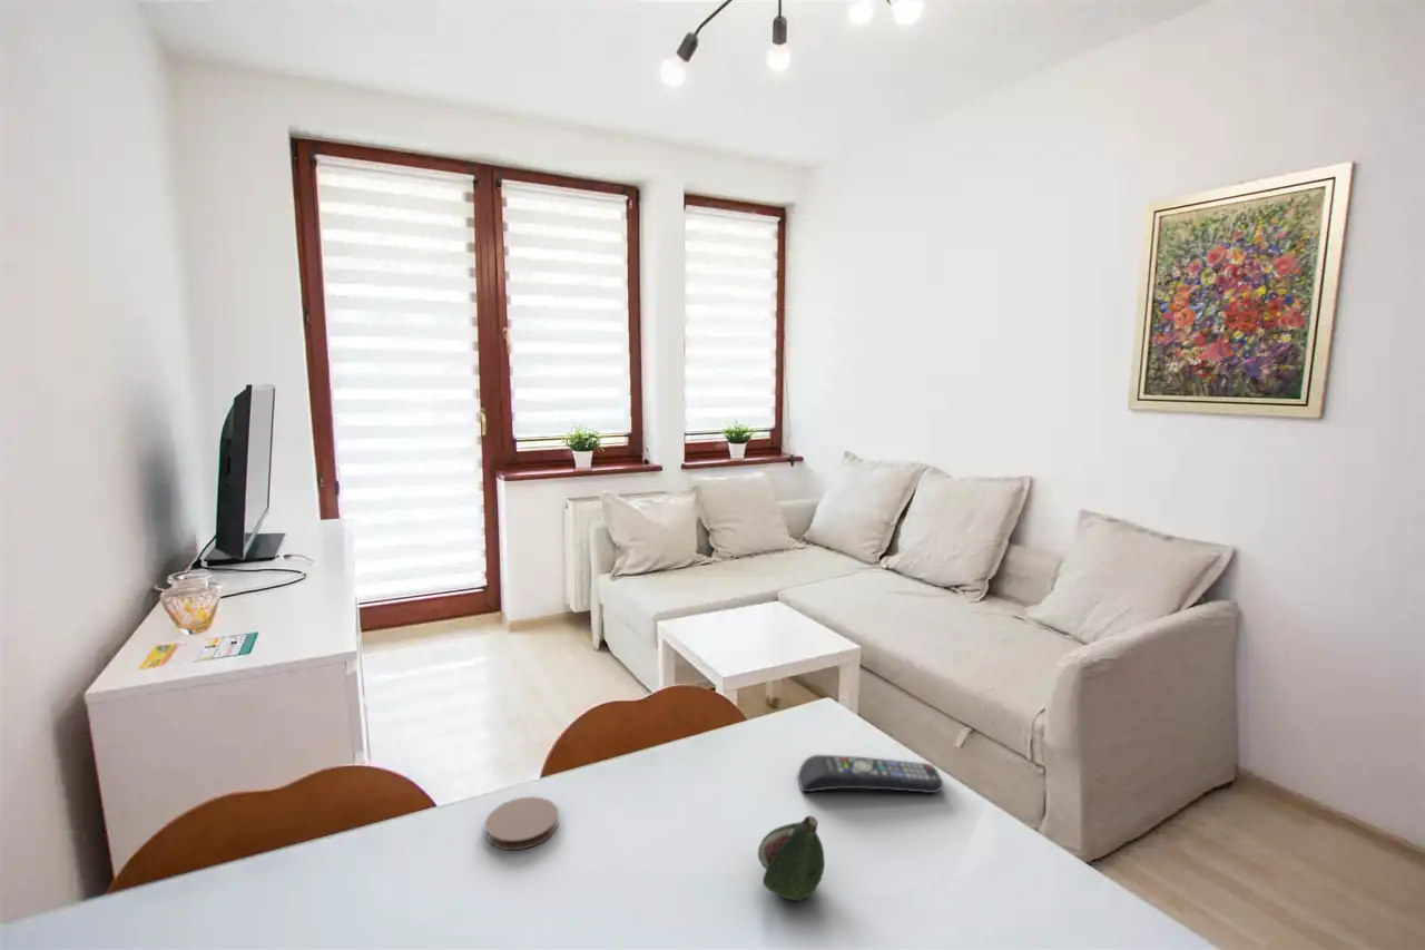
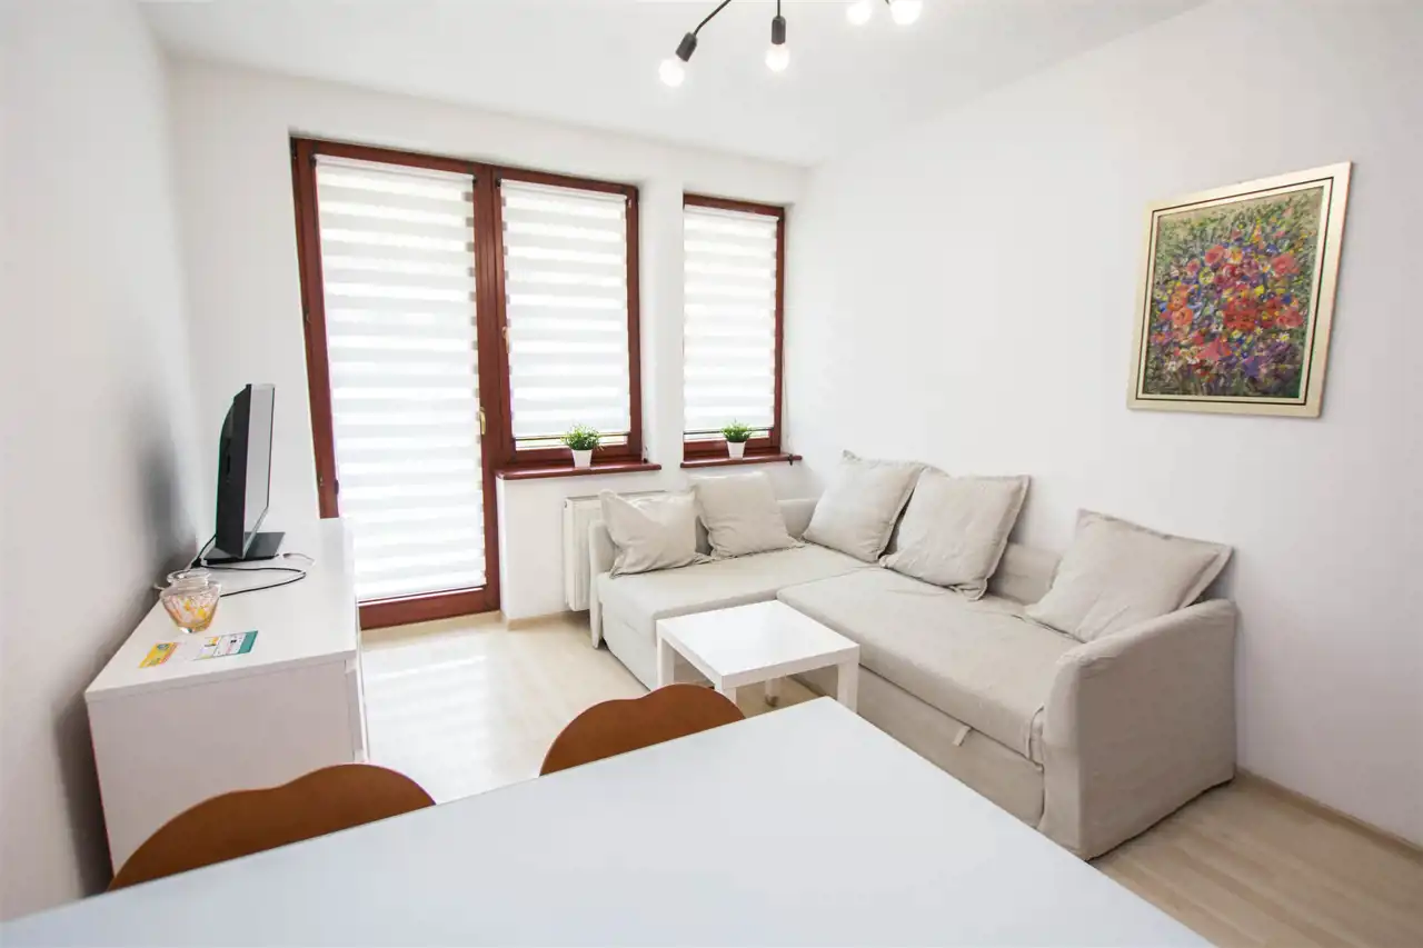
- fruit [757,815,826,901]
- remote control [797,754,944,794]
- coaster [484,795,559,851]
